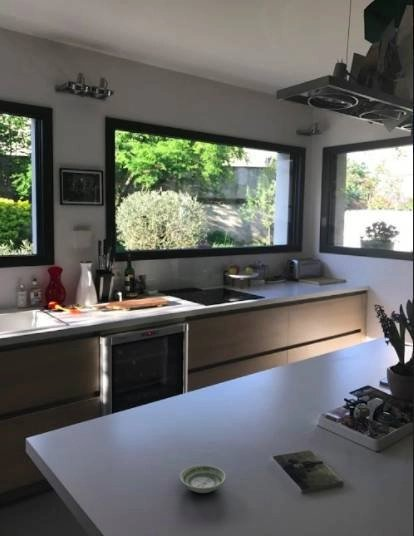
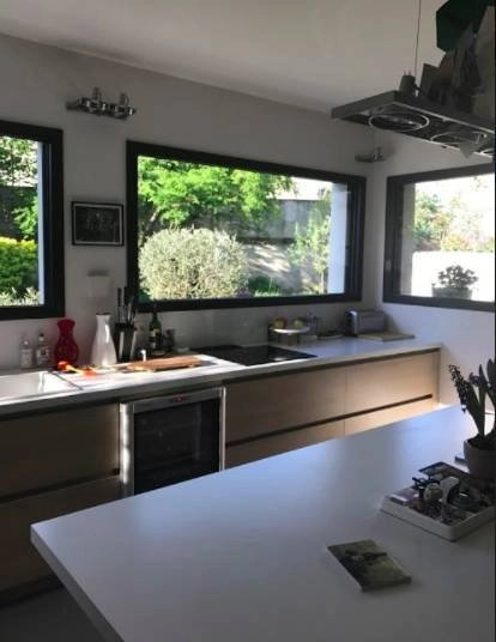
- saucer [178,464,227,494]
